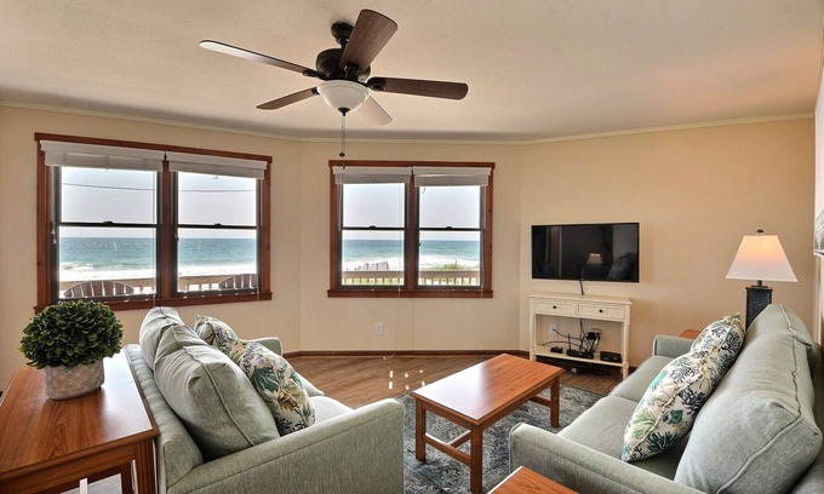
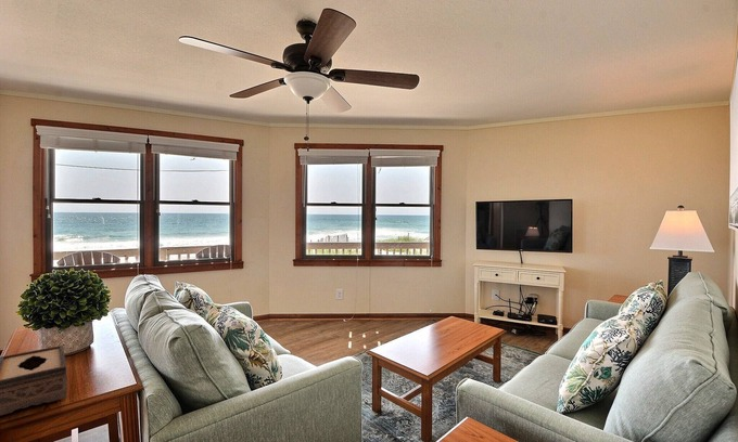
+ tissue box [0,344,68,417]
